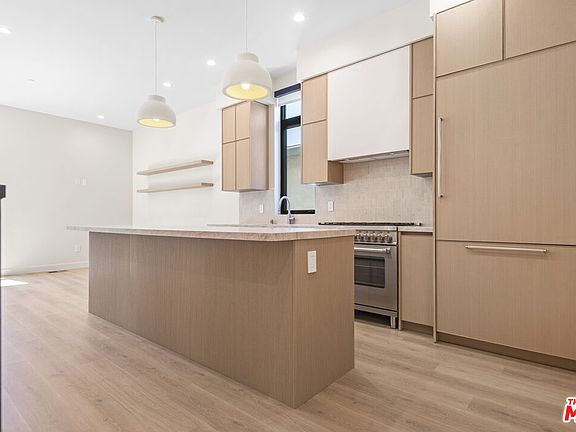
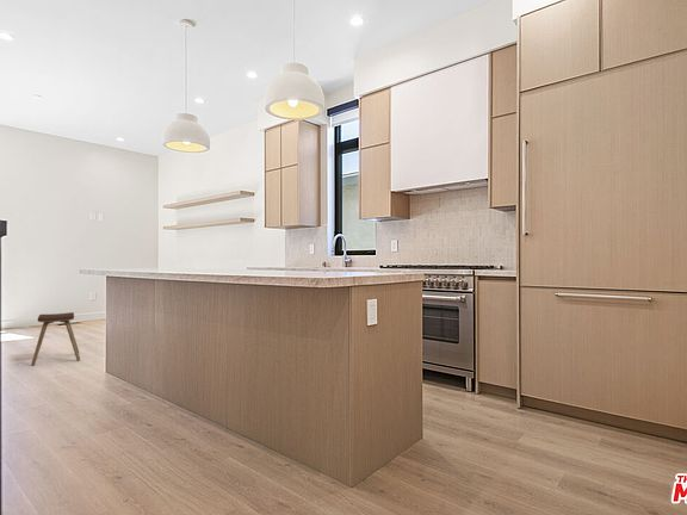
+ music stool [30,311,81,367]
